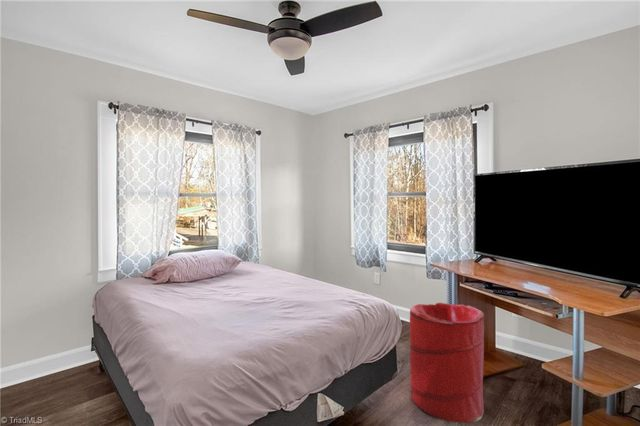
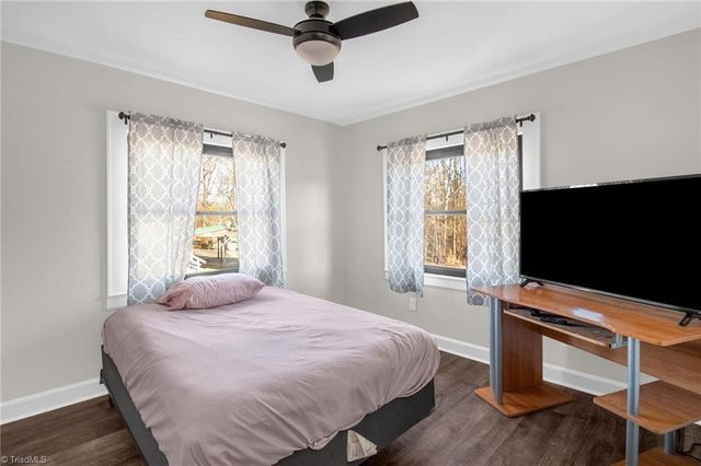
- laundry hamper [409,302,485,424]
